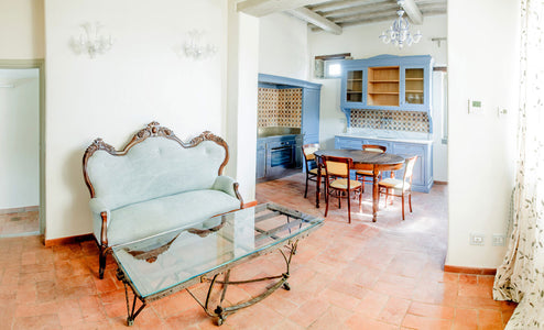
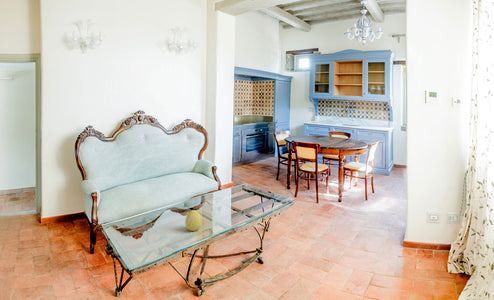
+ decorative egg [184,209,202,232]
